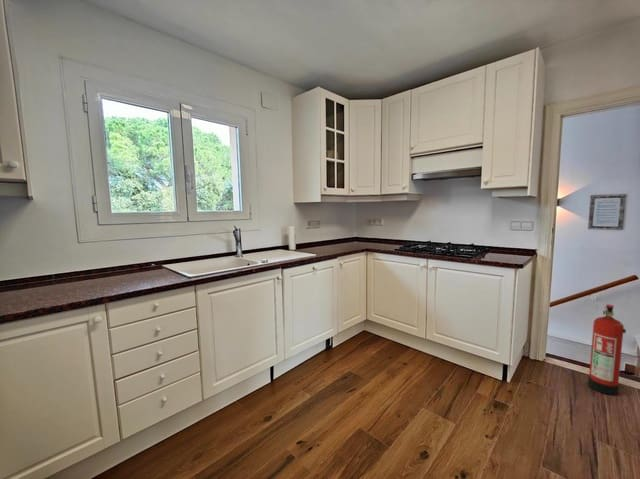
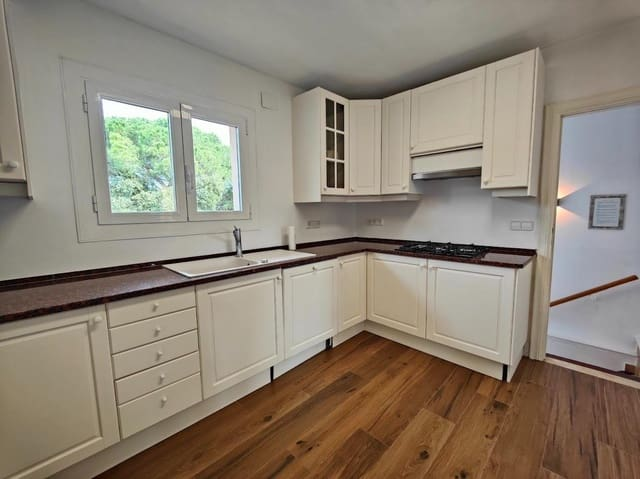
- fire extinguisher [587,303,627,396]
